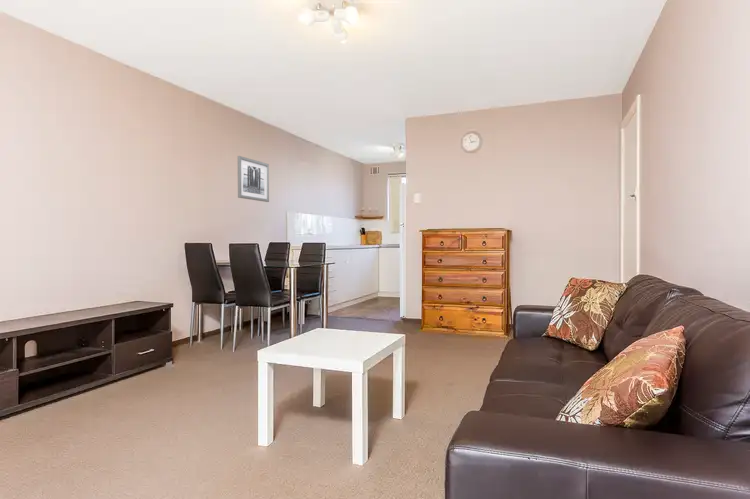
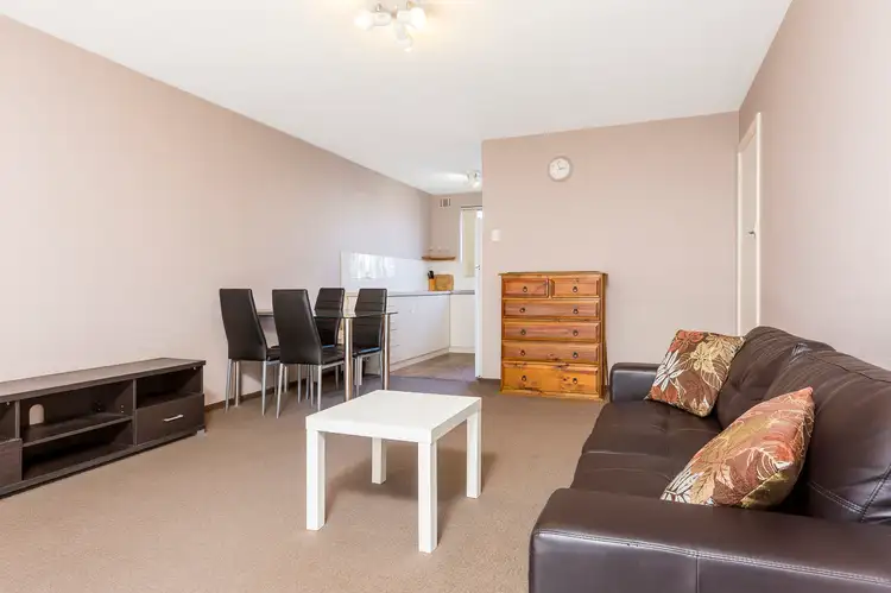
- wall art [237,155,270,203]
